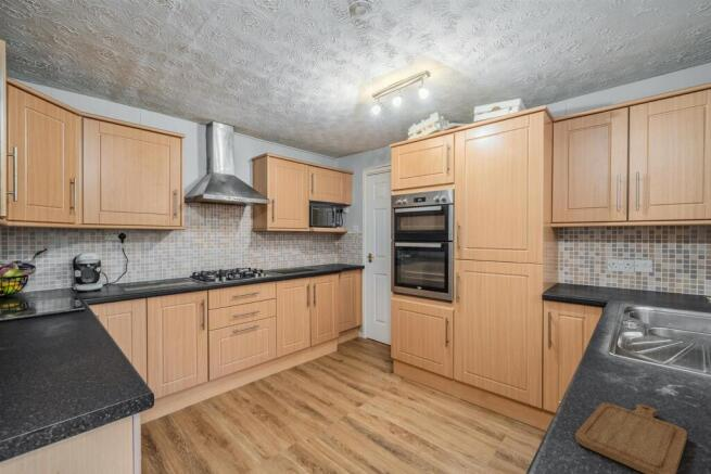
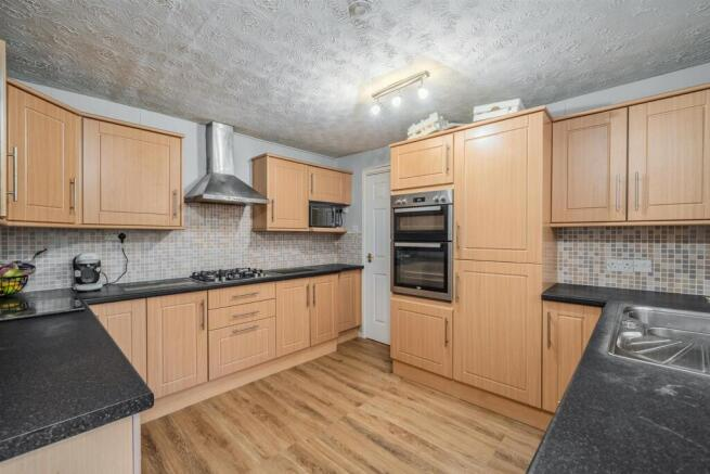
- chopping board [574,401,688,474]
